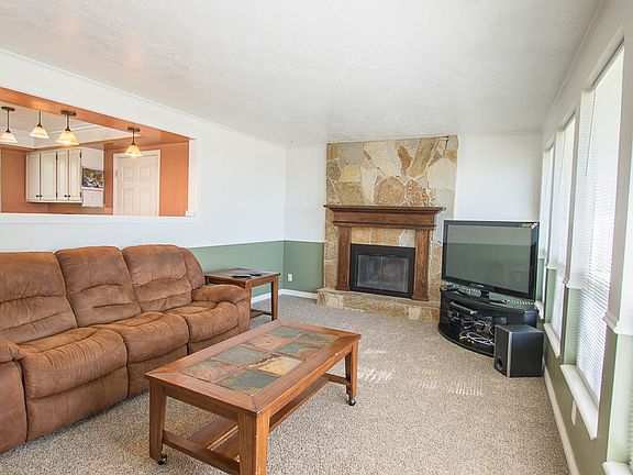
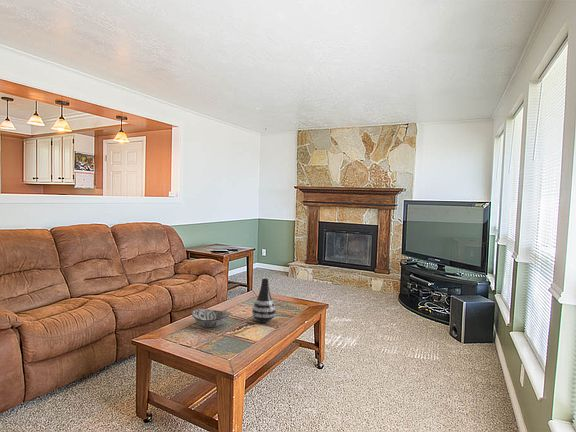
+ decorative bowl [191,308,231,328]
+ vase [251,277,276,324]
